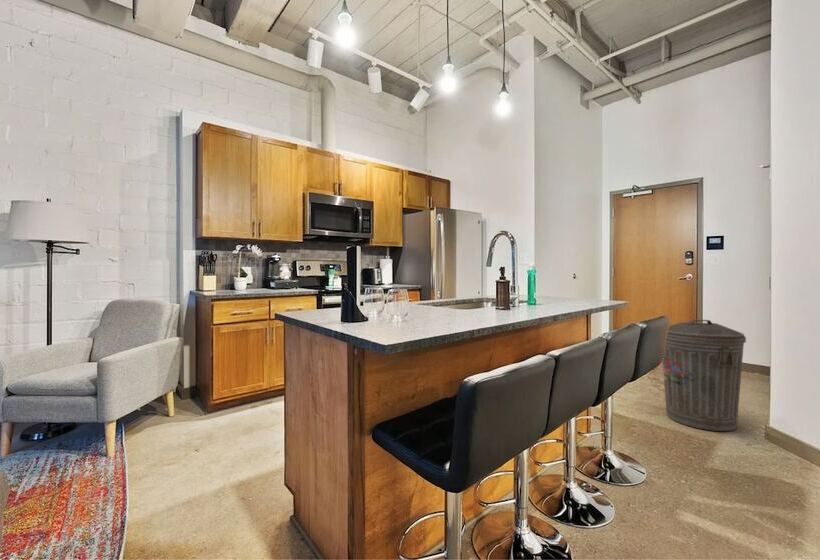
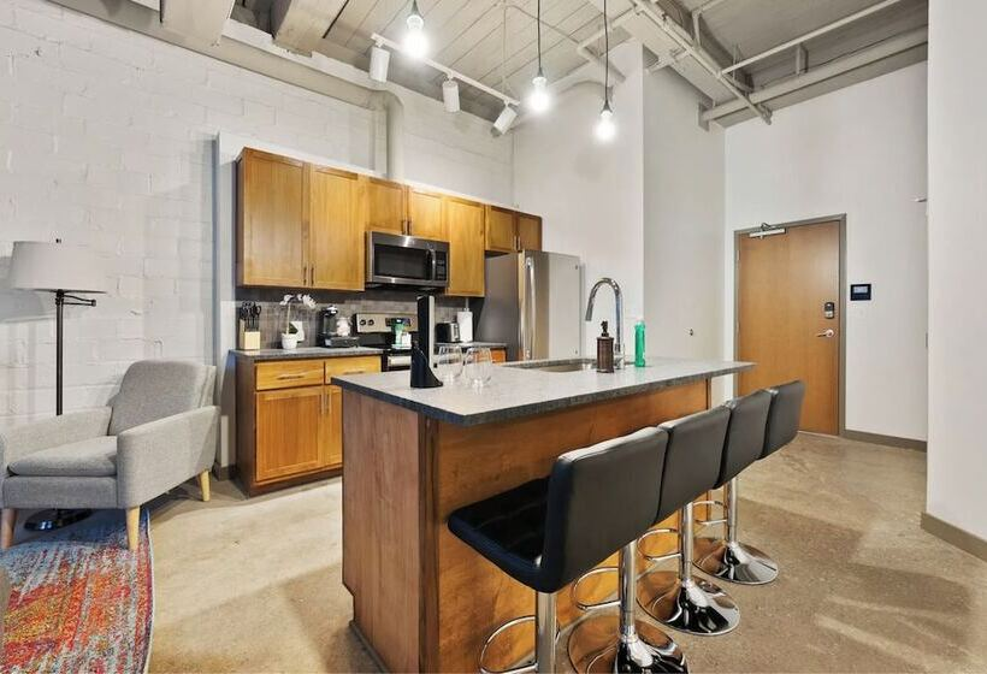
- trash can [662,319,747,432]
